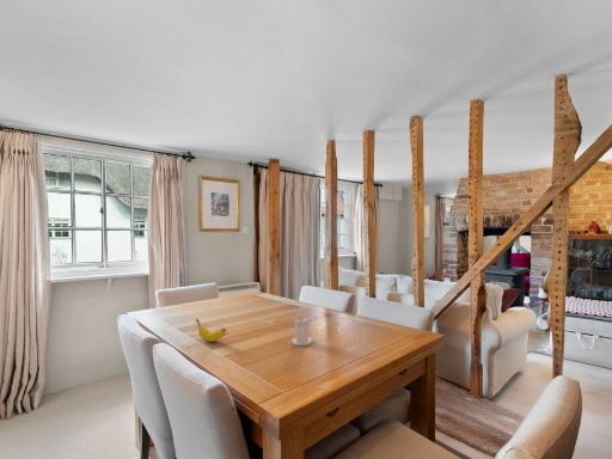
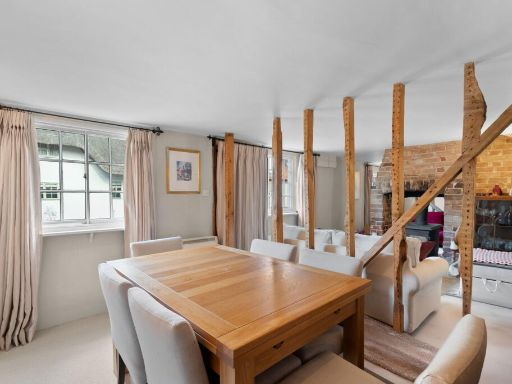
- banana [195,318,227,343]
- candle [290,317,313,347]
